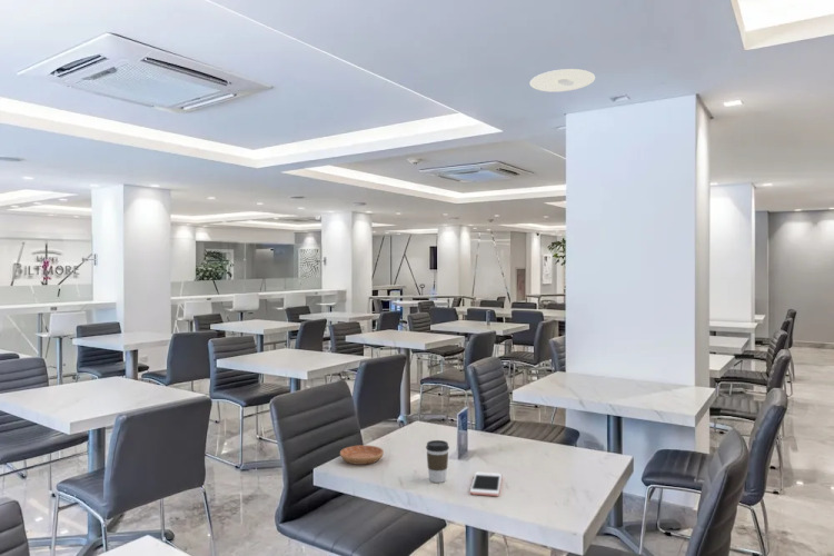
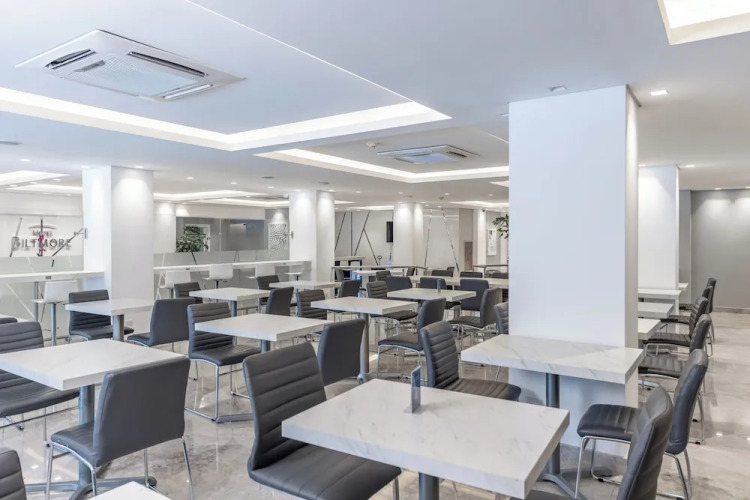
- cell phone [469,471,503,497]
- saucer [339,444,385,466]
- recessed light [529,68,596,93]
- coffee cup [425,439,450,484]
